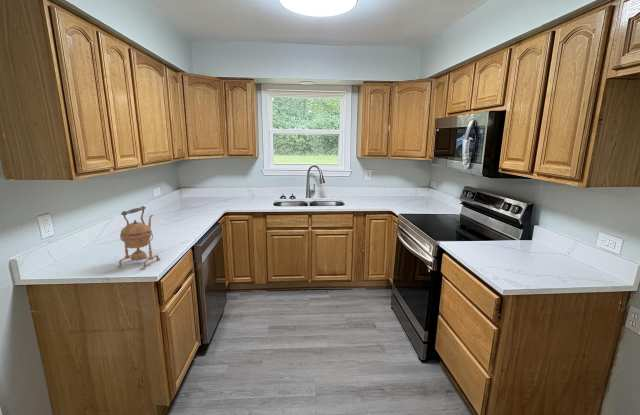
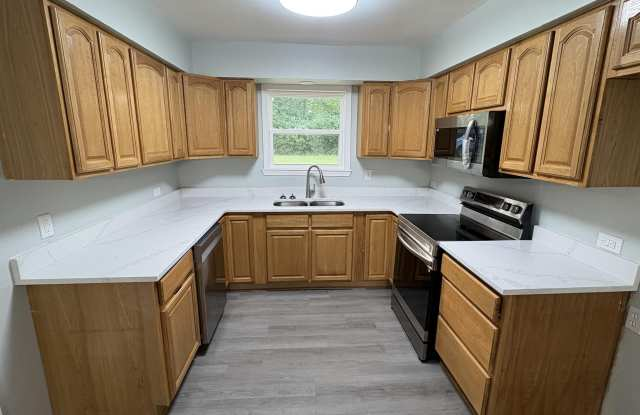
- kettle [116,205,162,270]
